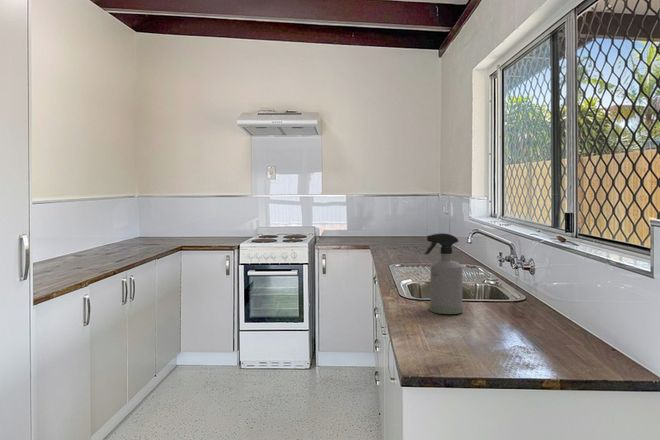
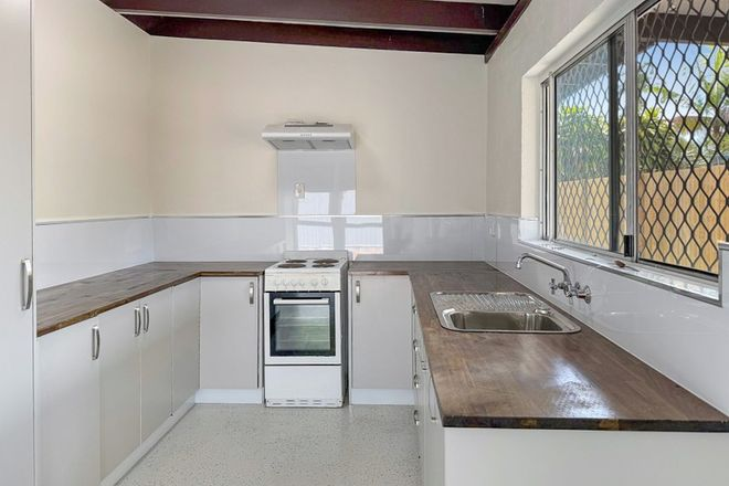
- spray bottle [423,232,464,315]
